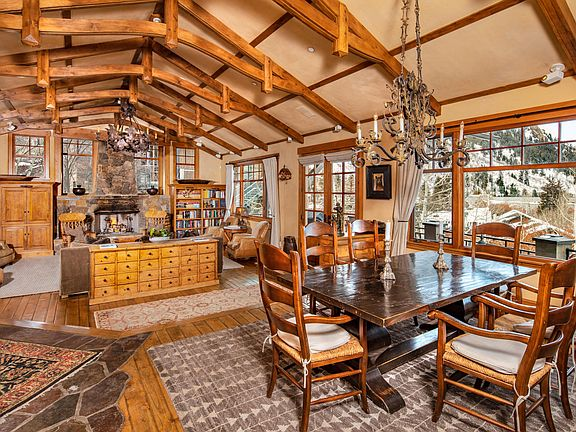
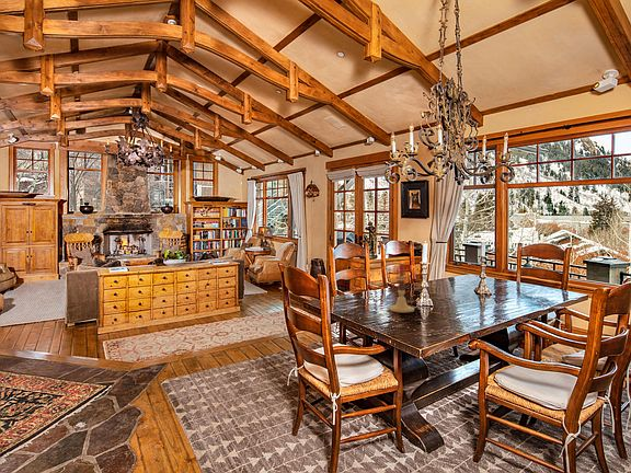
+ candlestick [388,264,415,314]
